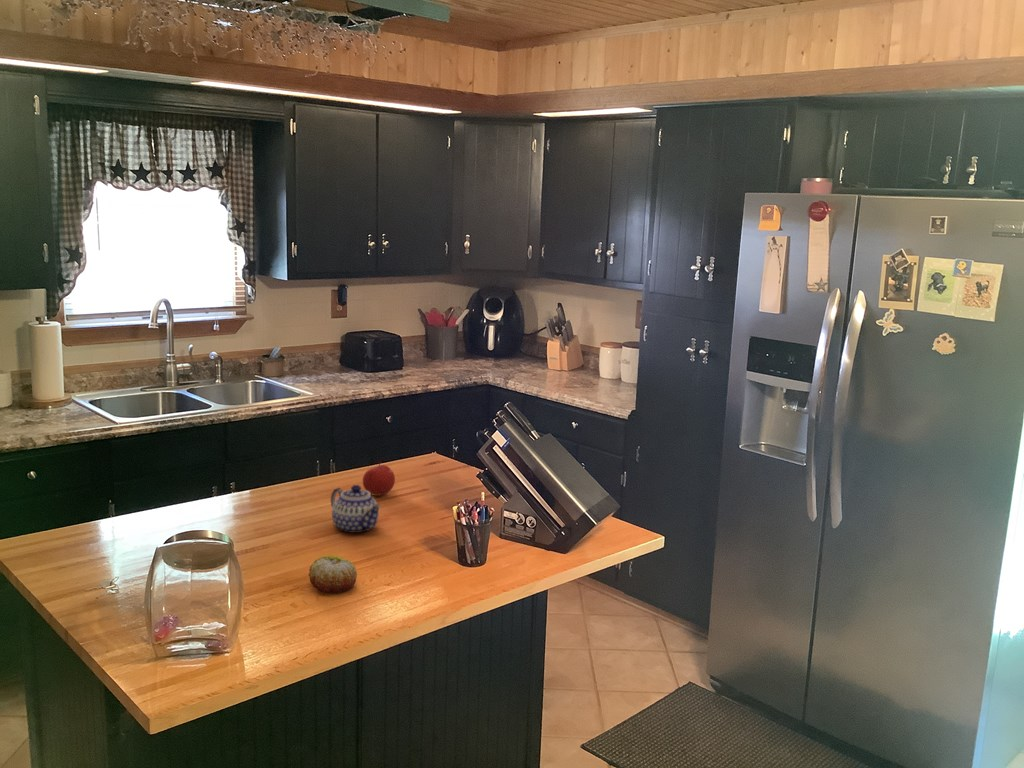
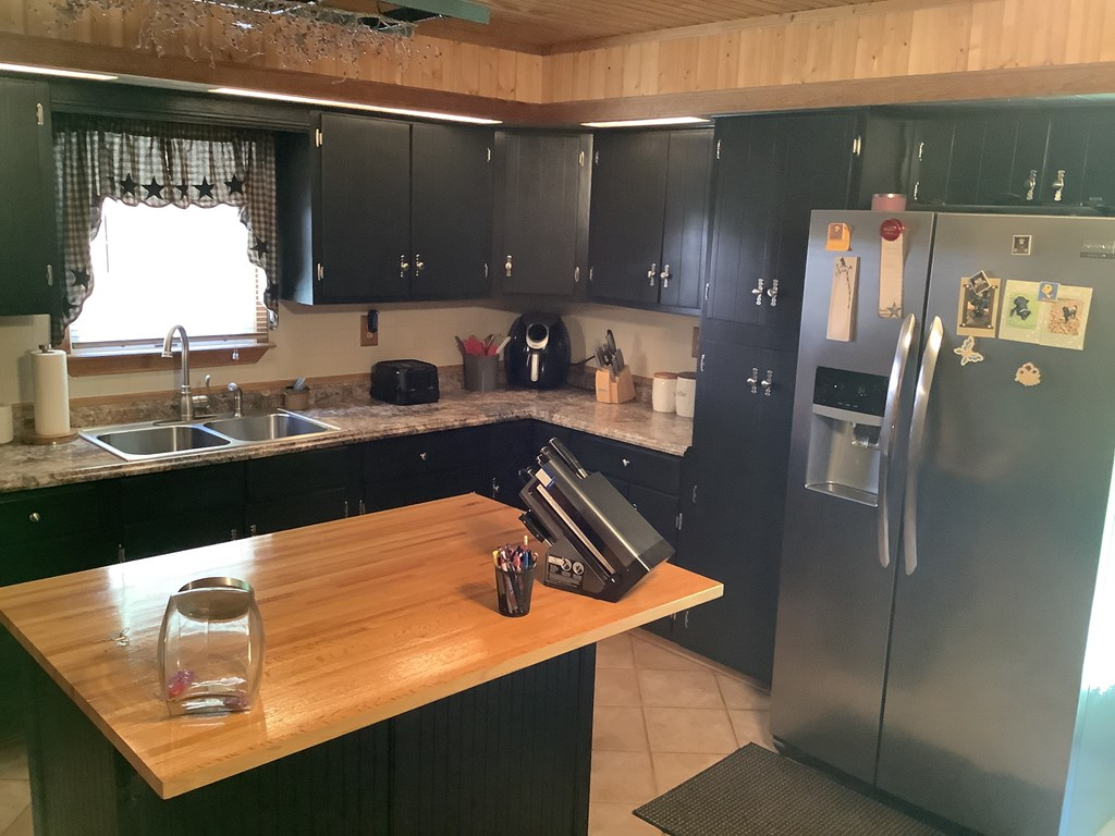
- fruit [362,460,396,497]
- fruit [308,554,358,594]
- teapot [330,484,381,534]
